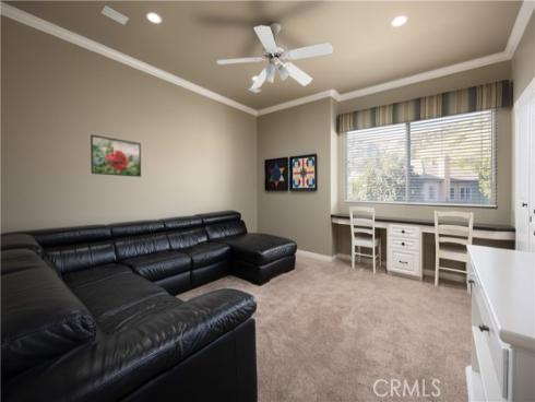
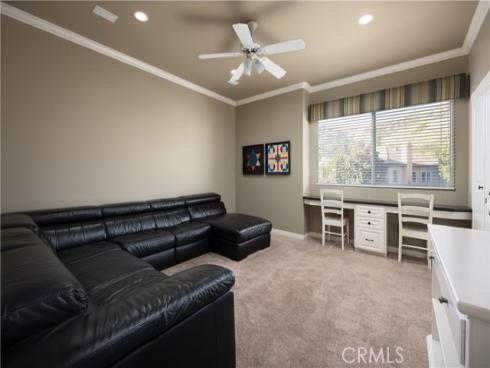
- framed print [90,133,142,178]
